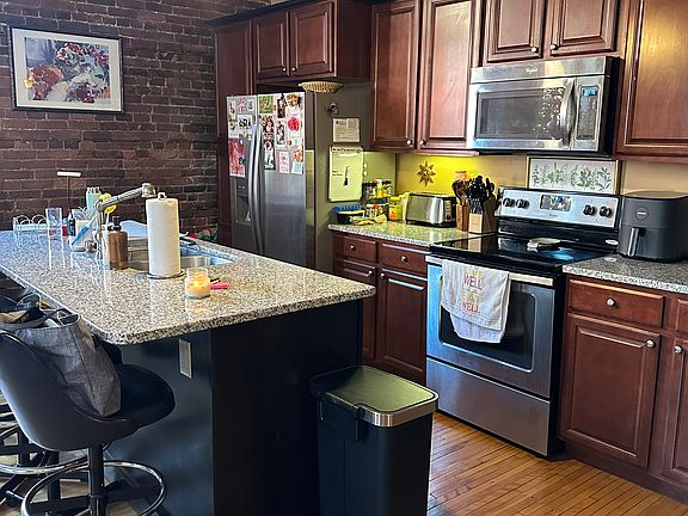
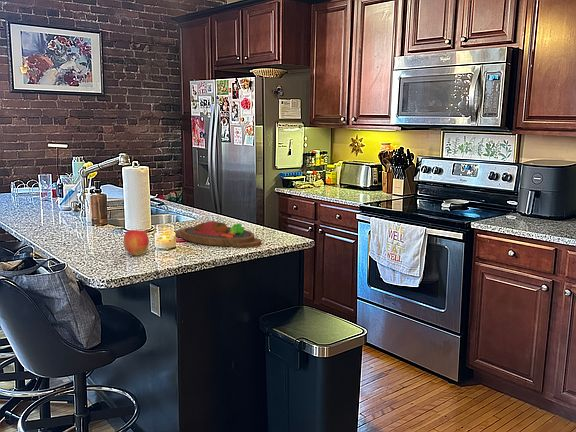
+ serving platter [175,220,262,248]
+ apple [122,228,150,257]
